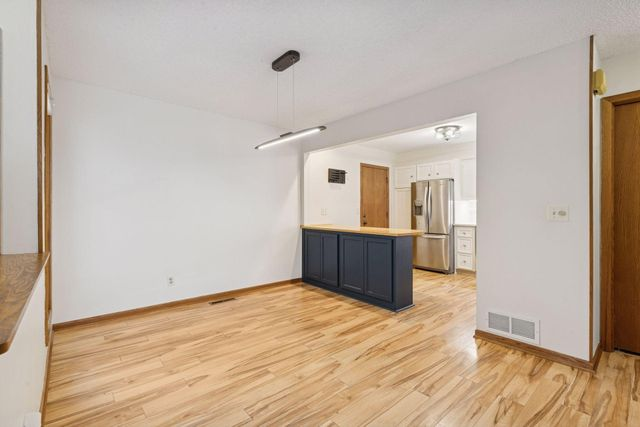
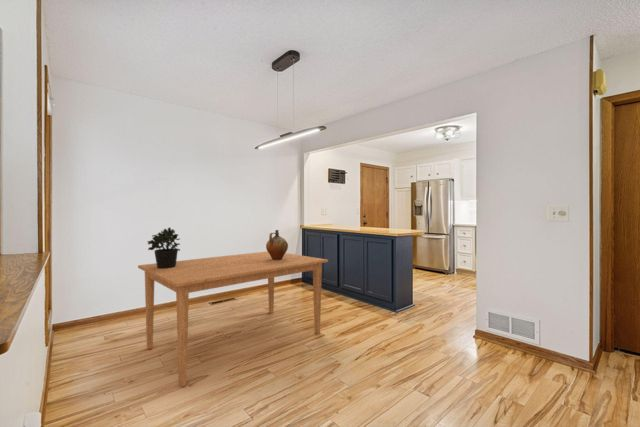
+ dining table [137,251,329,388]
+ potted plant [146,226,181,269]
+ ceramic jug [265,229,289,260]
